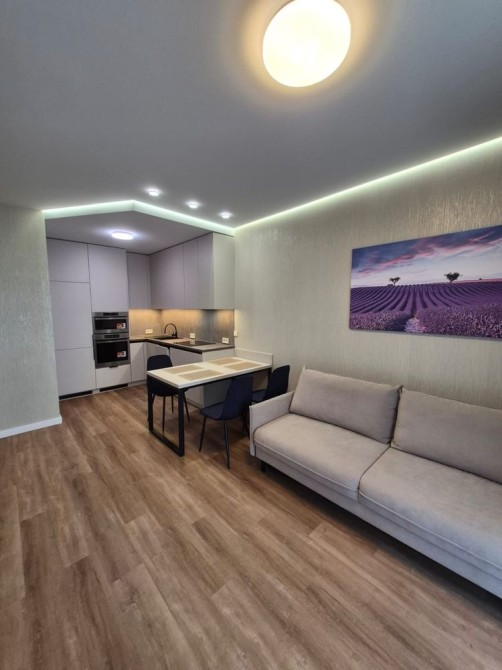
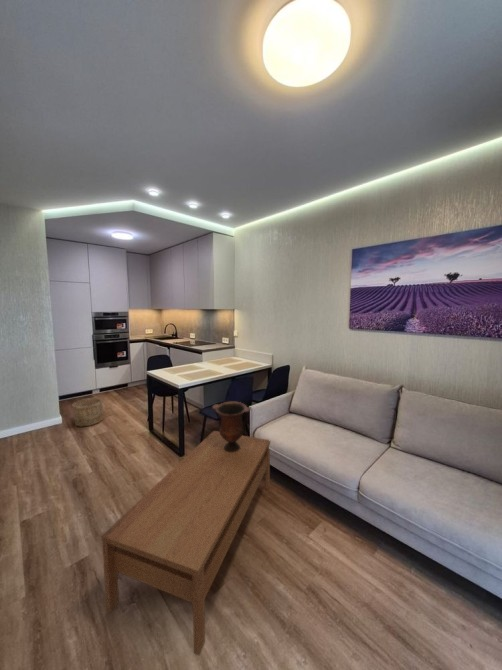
+ wooden bucket [71,397,104,428]
+ vase [211,401,252,452]
+ coffee table [101,430,271,657]
